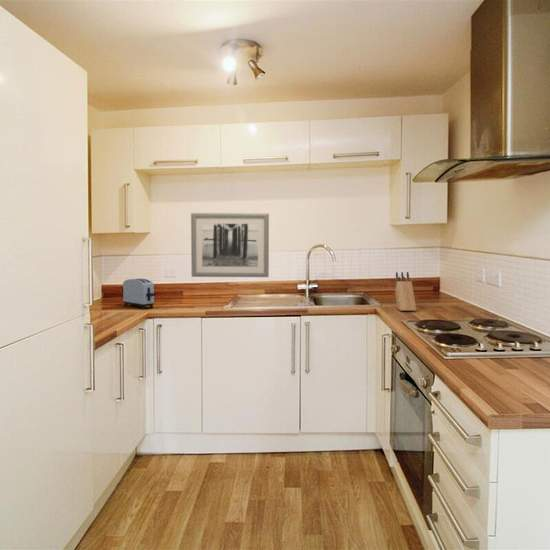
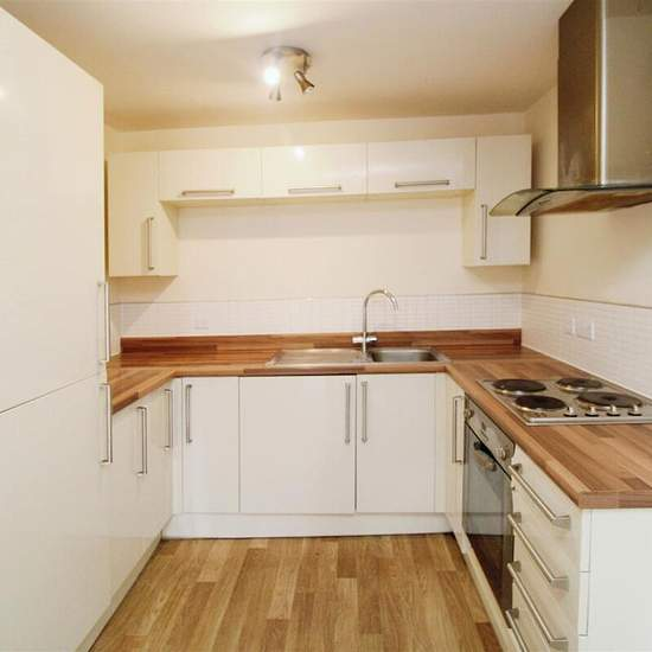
- knife block [394,271,417,312]
- wall art [190,212,270,278]
- toaster [120,278,157,310]
